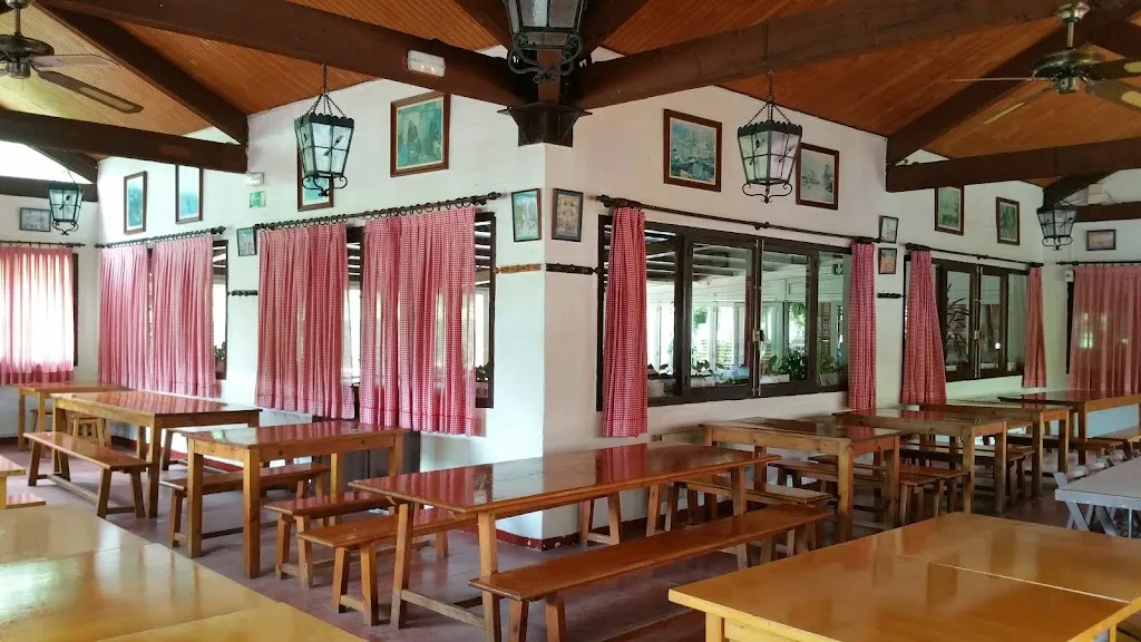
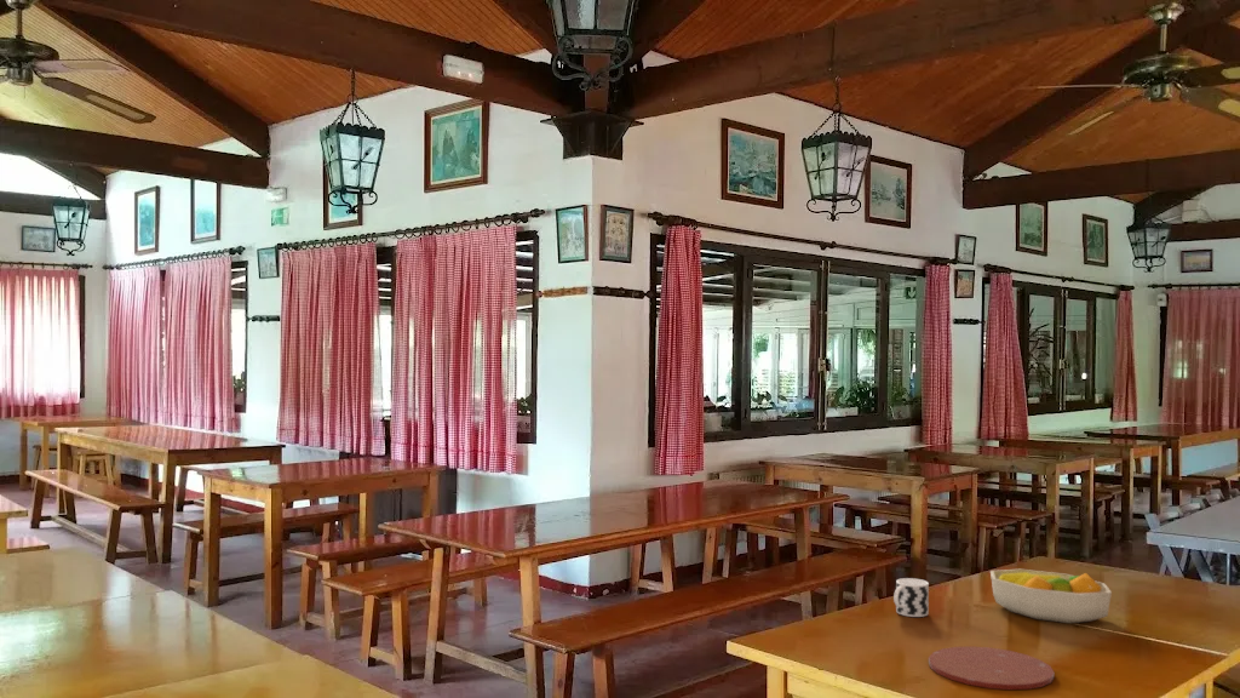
+ fruit bowl [989,568,1113,624]
+ plate [928,645,1055,691]
+ cup [892,577,930,618]
